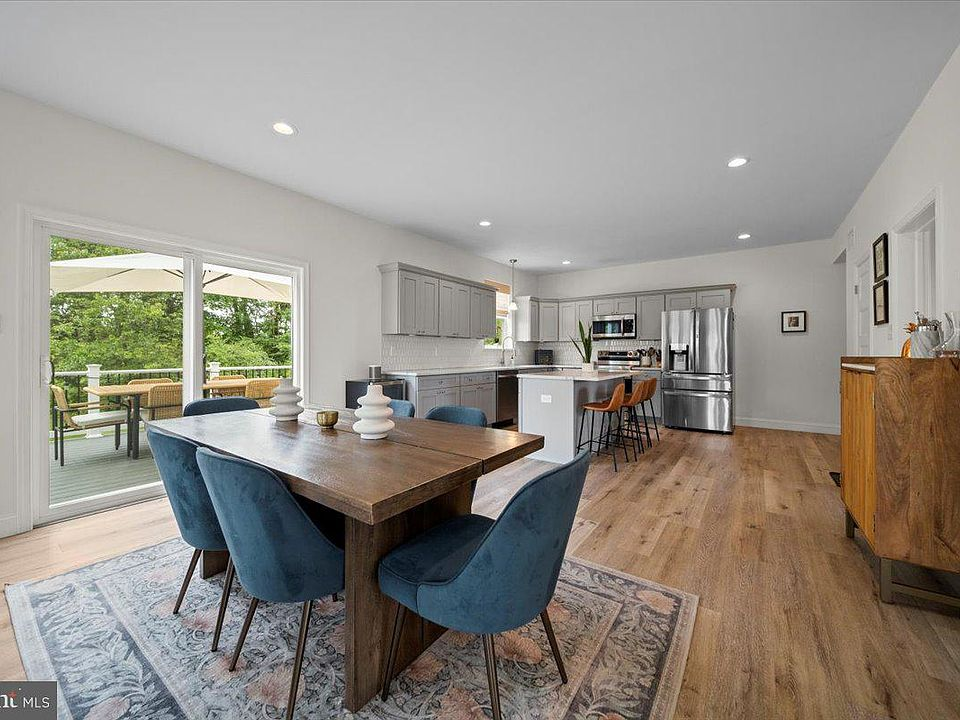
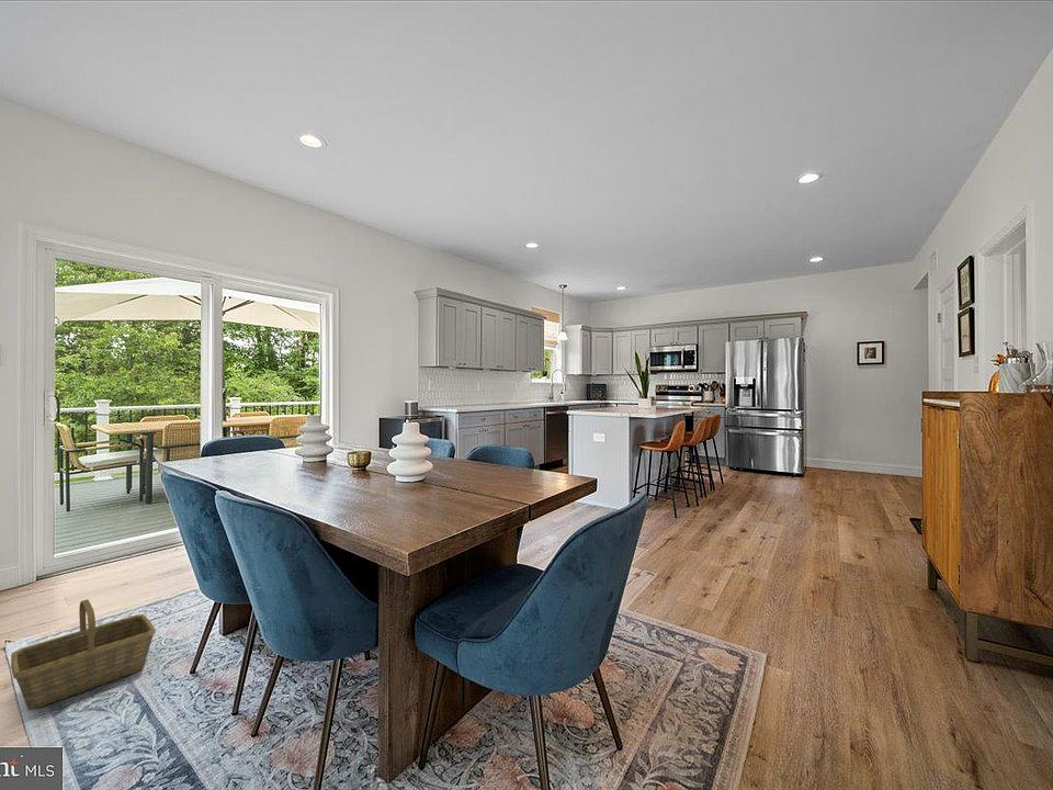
+ basket [10,598,157,711]
